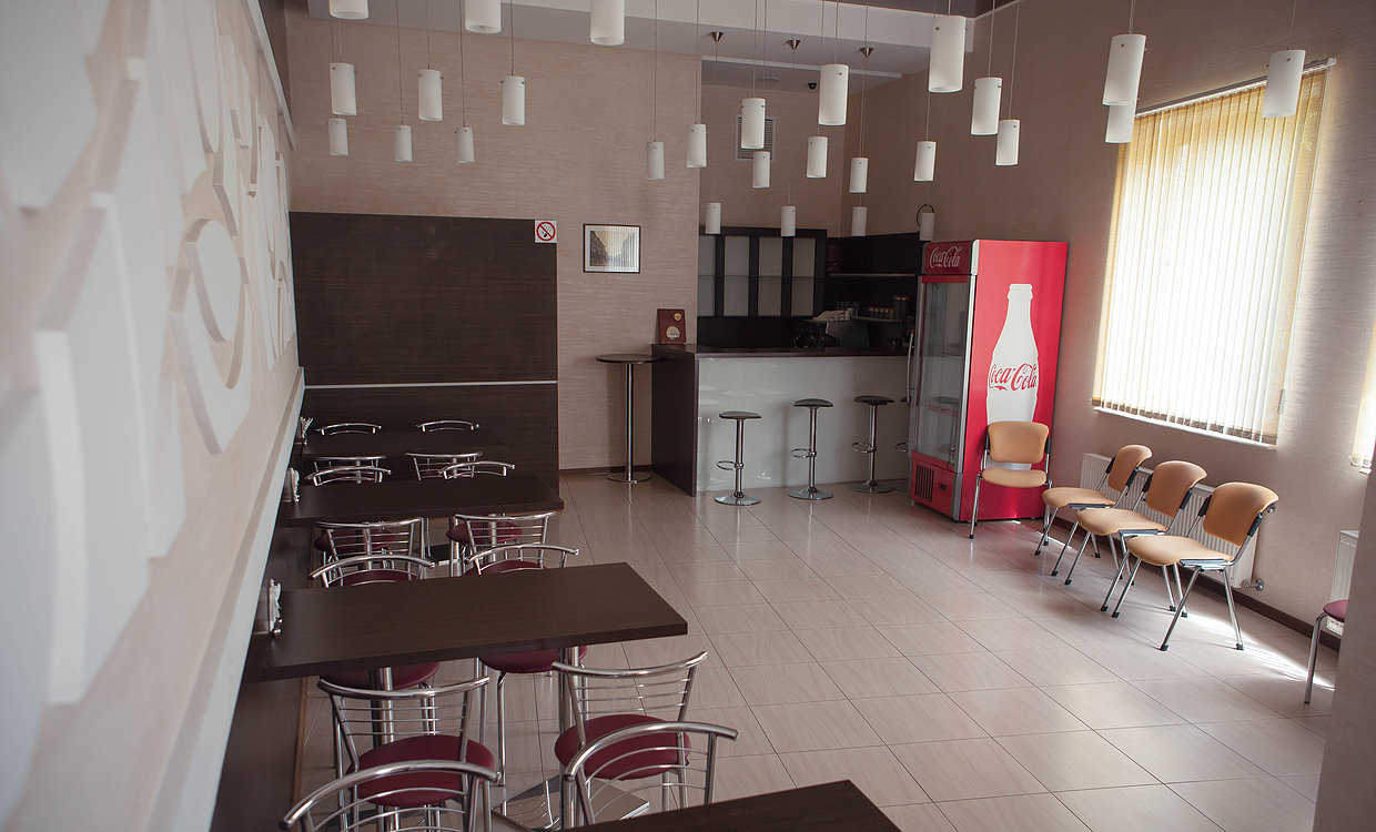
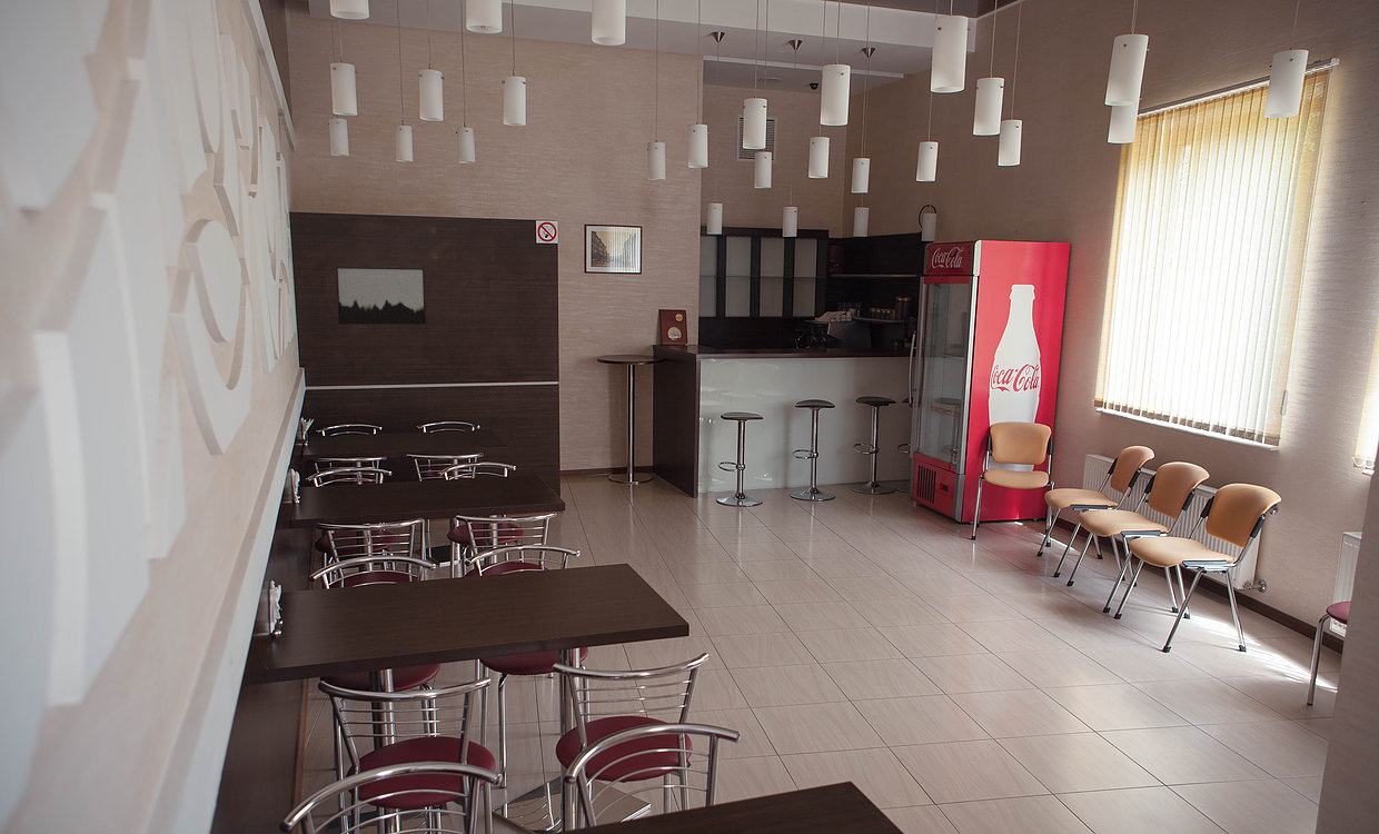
+ wall art [335,266,427,326]
